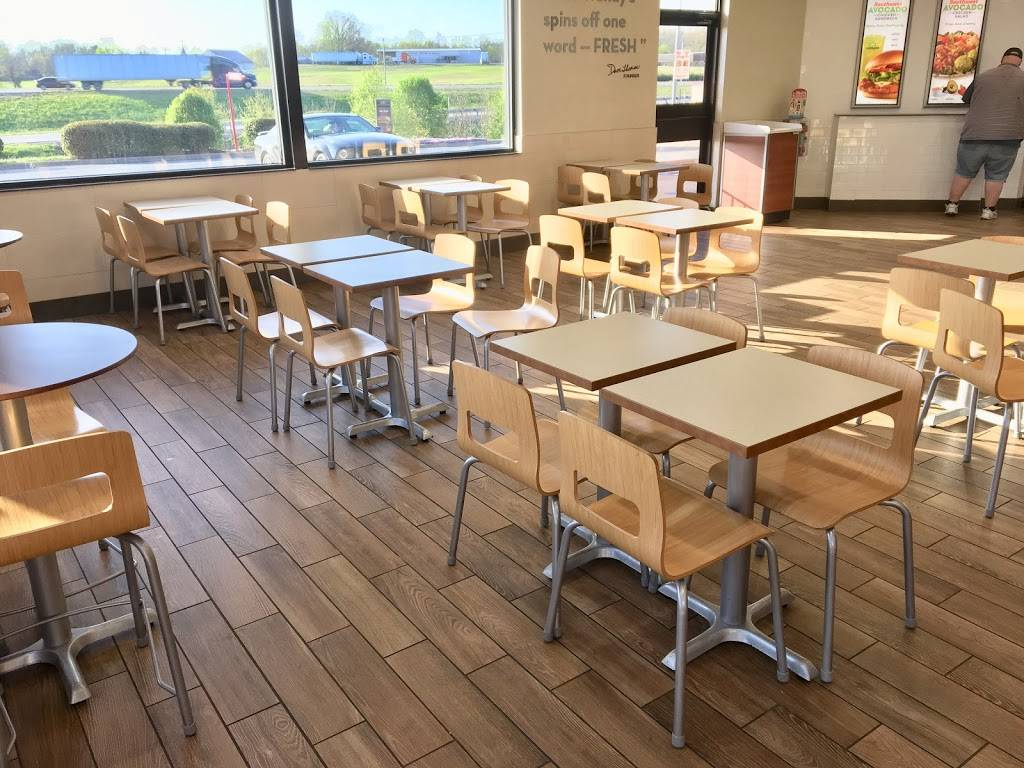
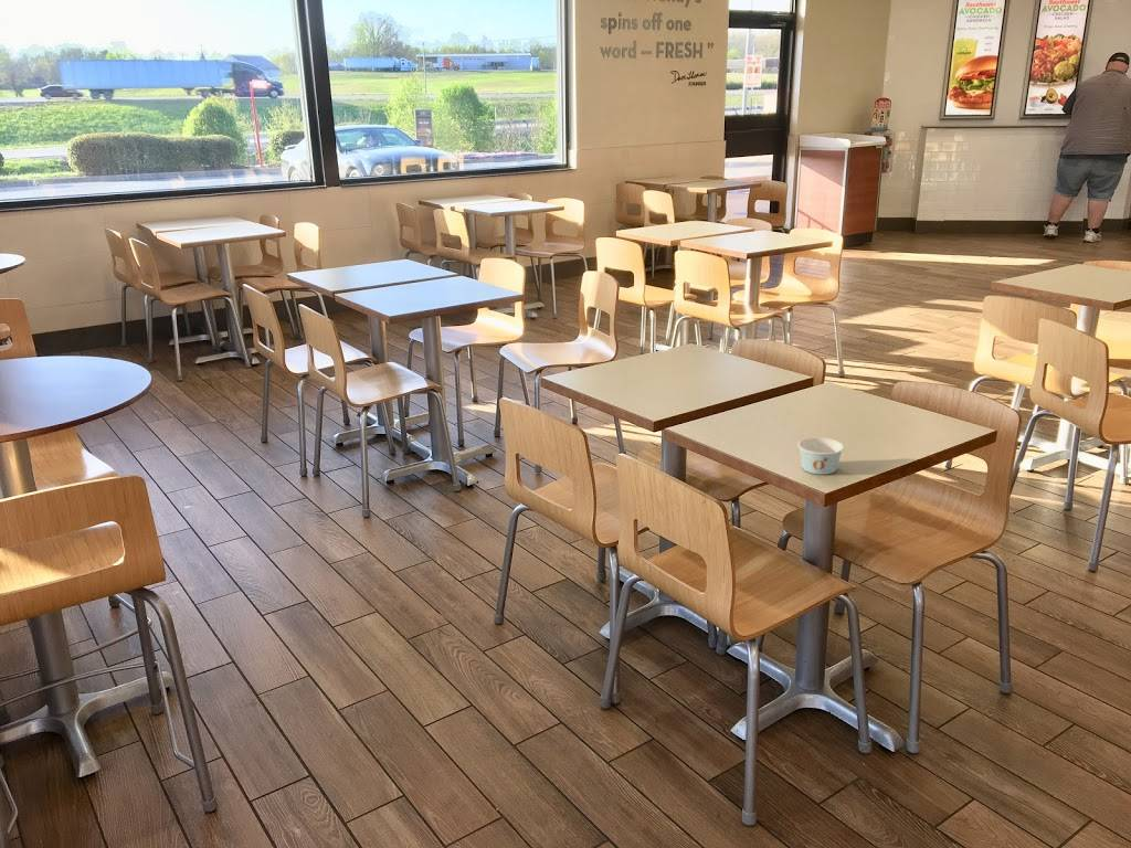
+ paper cup [796,436,845,476]
